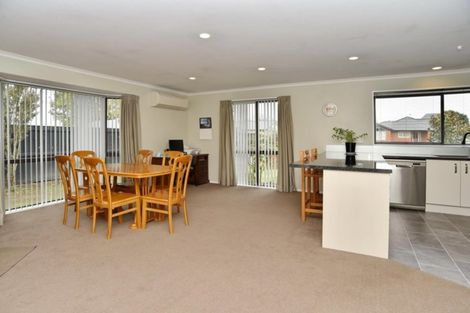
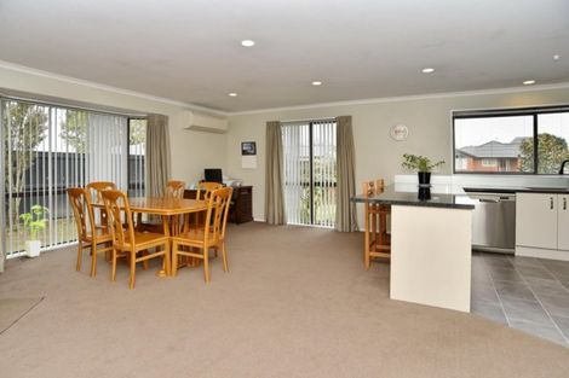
+ house plant [17,204,51,258]
